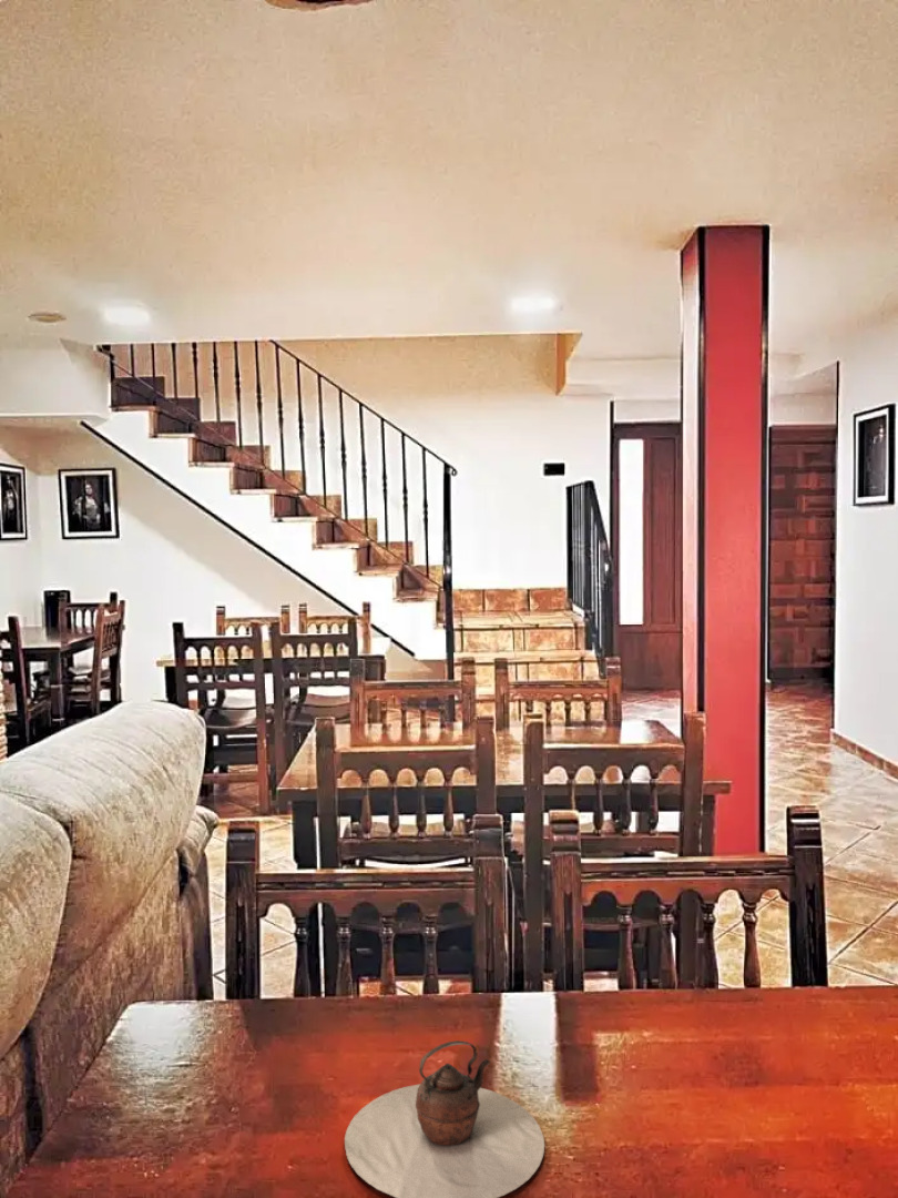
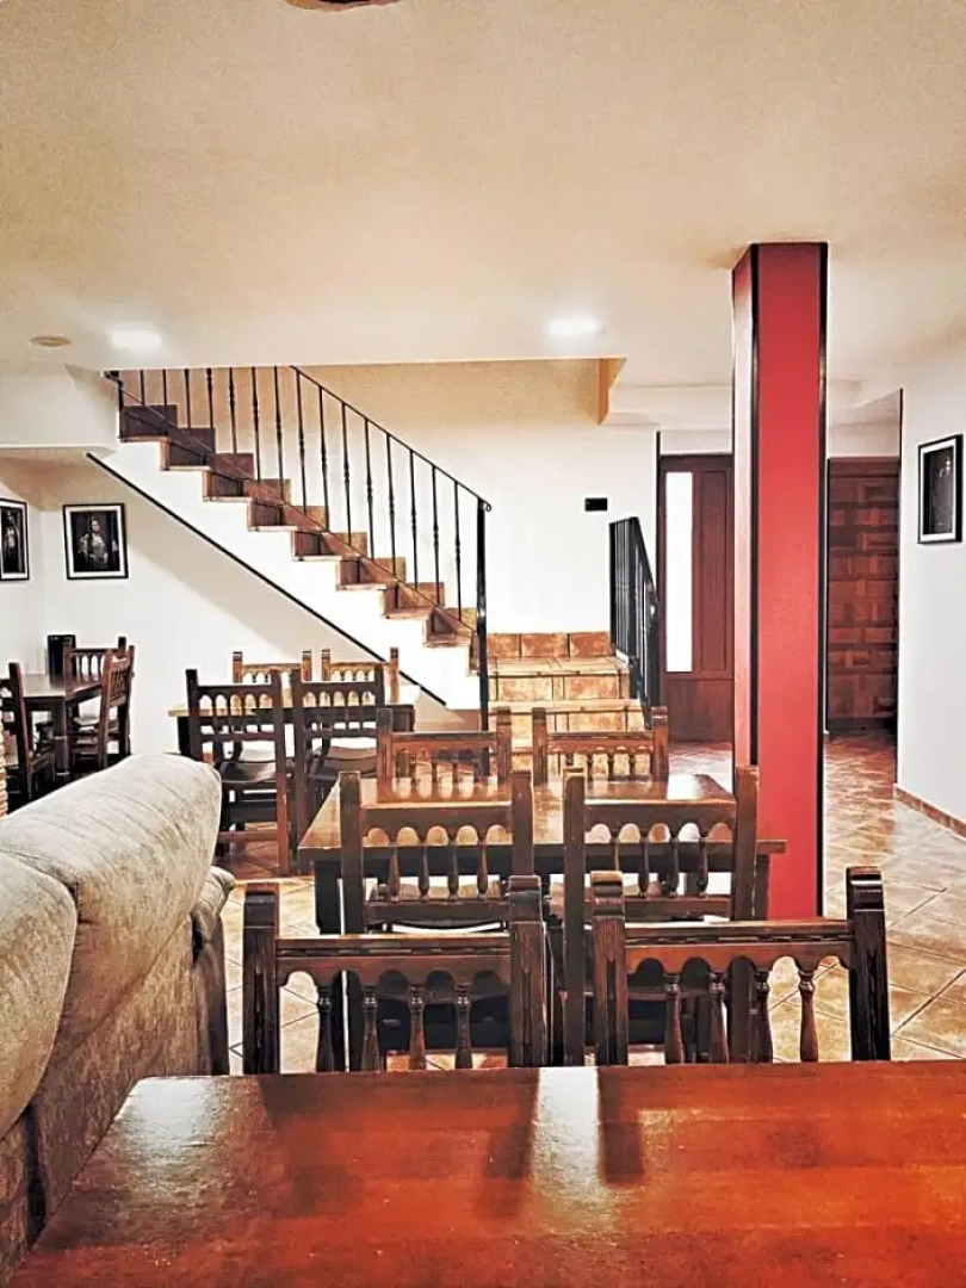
- teapot [344,1039,545,1198]
